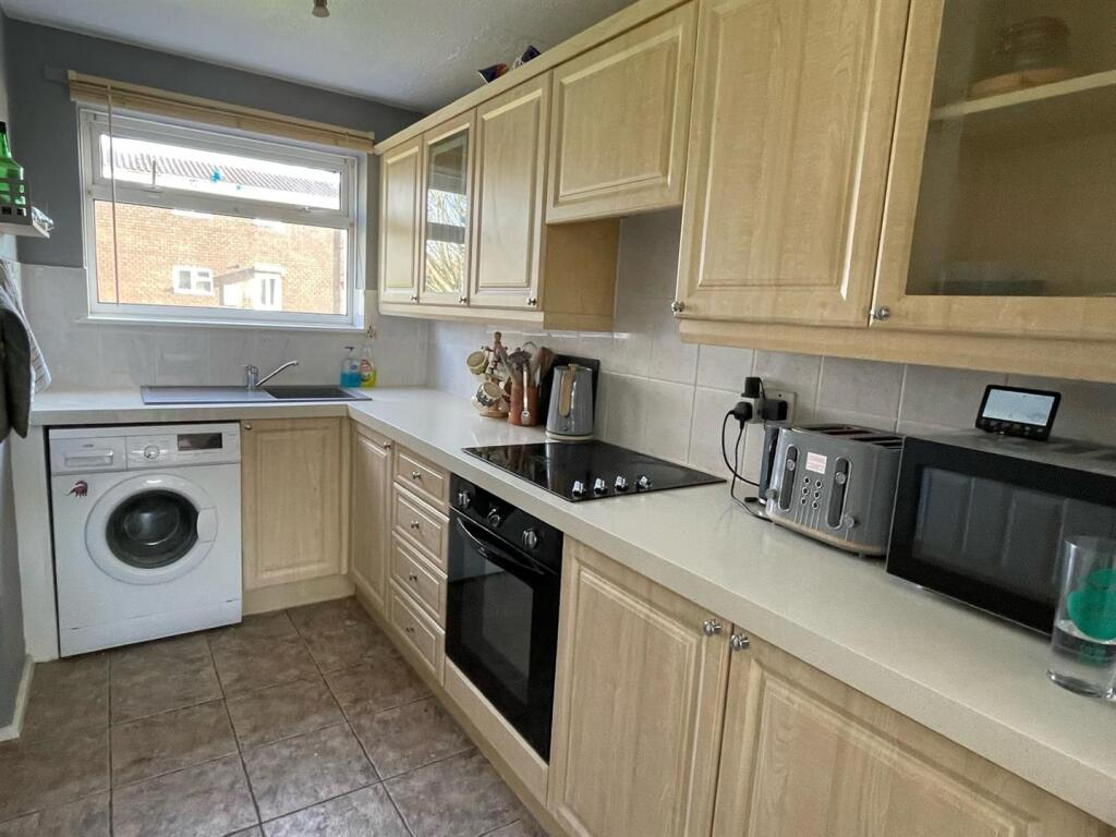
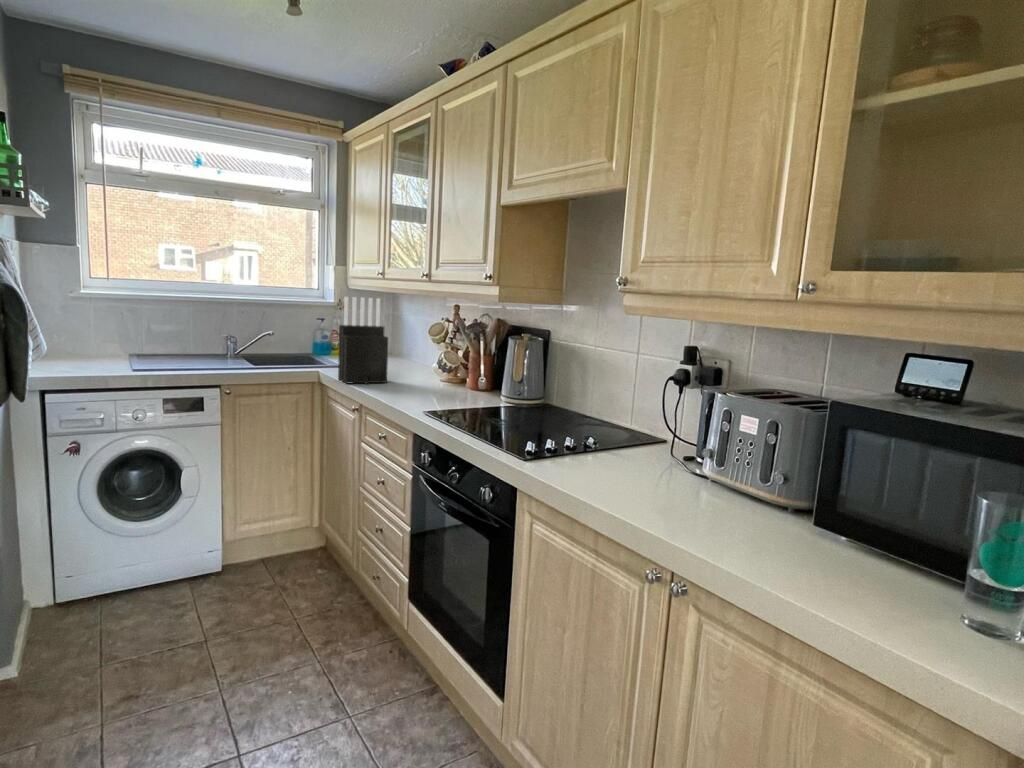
+ knife block [337,296,389,385]
